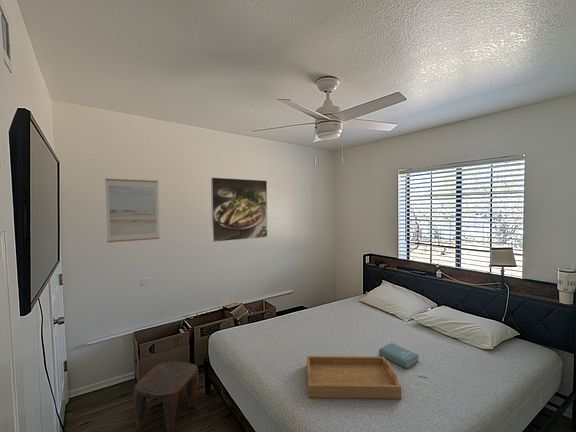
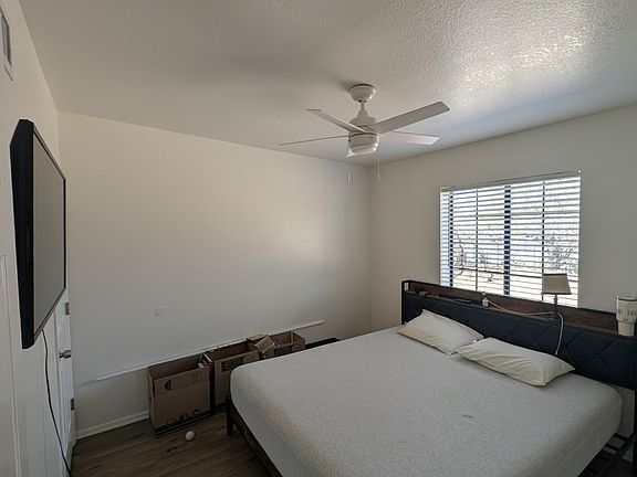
- serving tray [306,355,402,400]
- wall art [104,178,160,243]
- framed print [210,176,268,243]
- book [378,342,420,370]
- stool [133,361,199,432]
